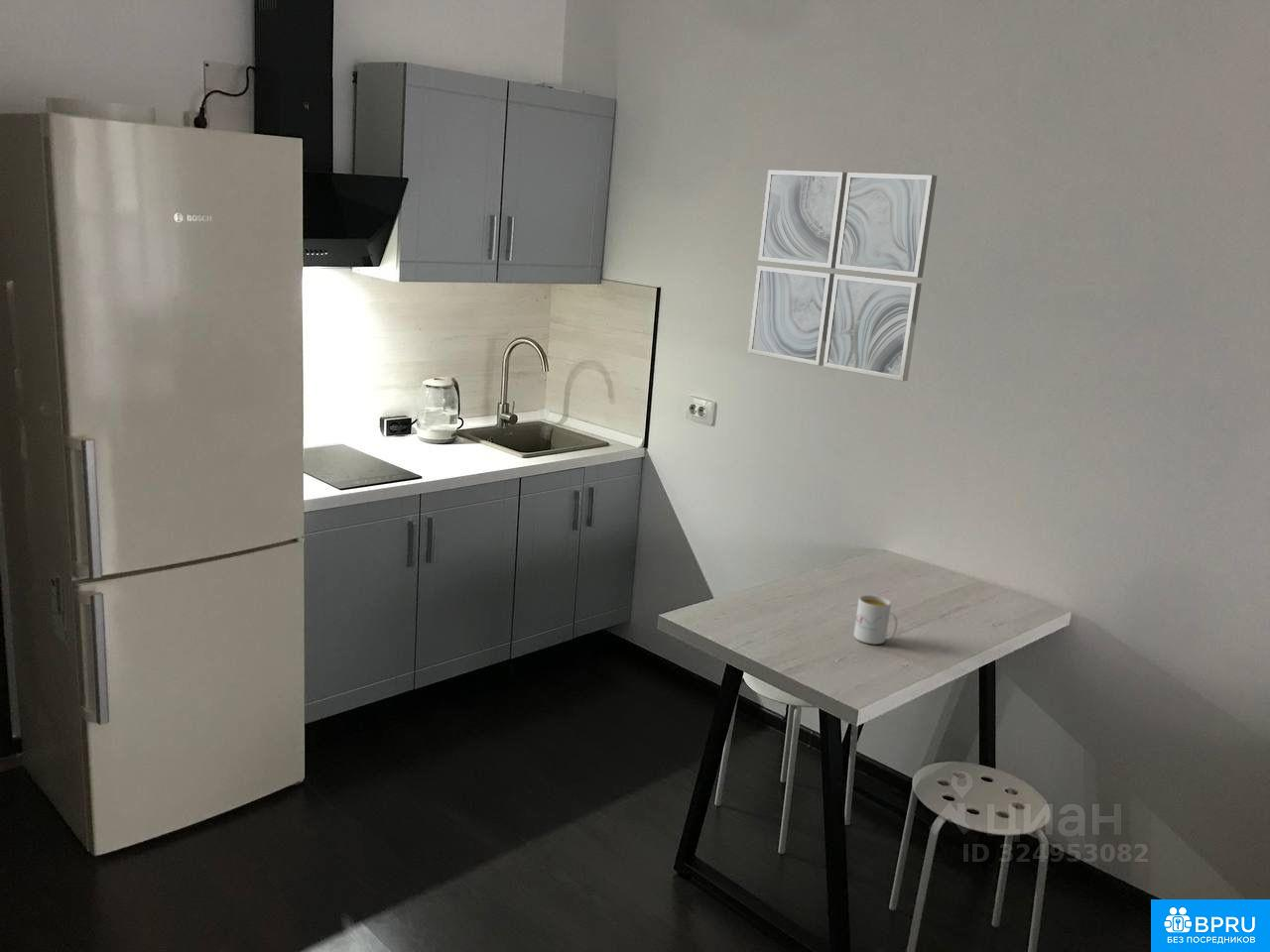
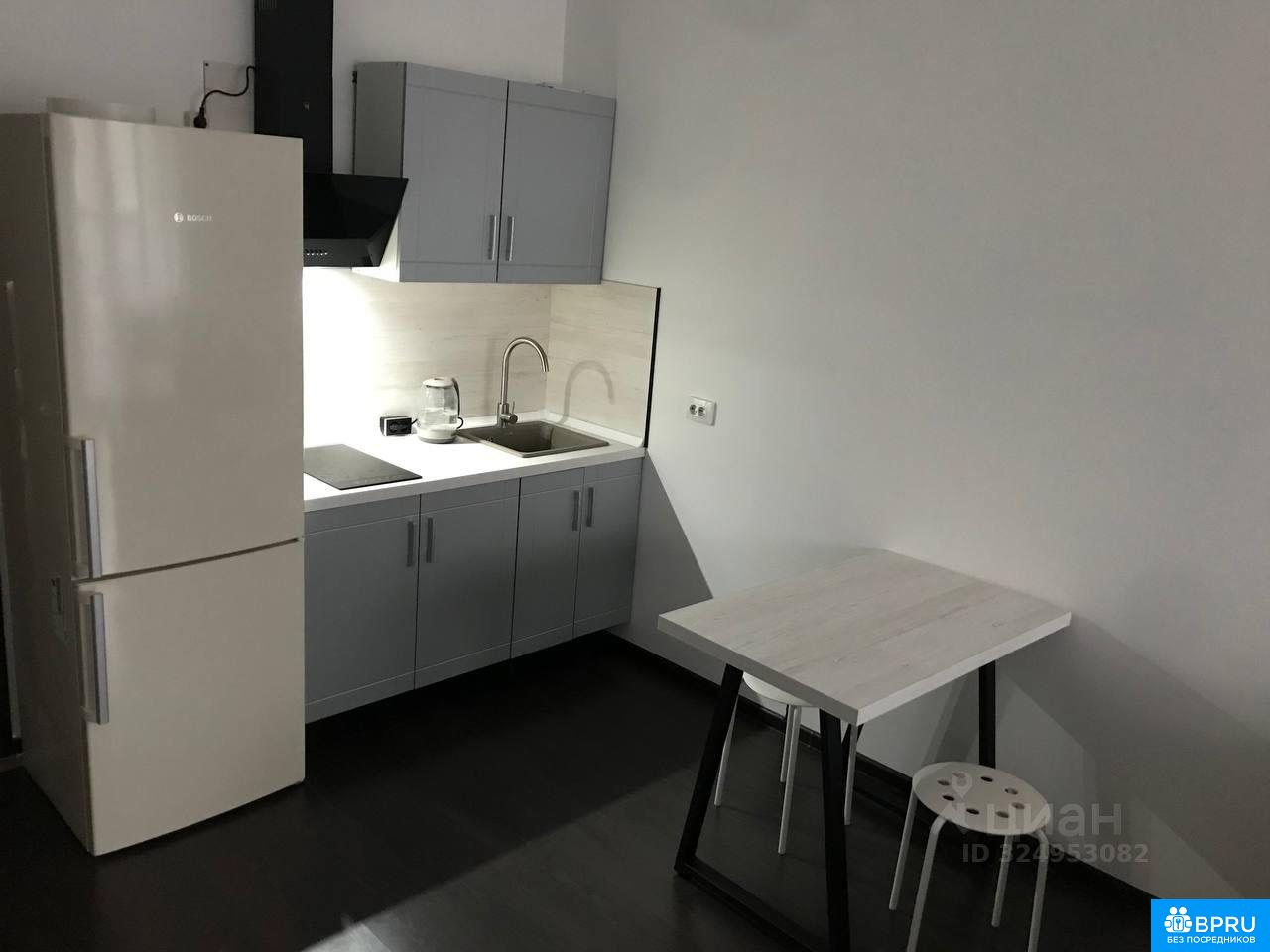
- wall art [747,169,939,382]
- mug [853,594,898,646]
